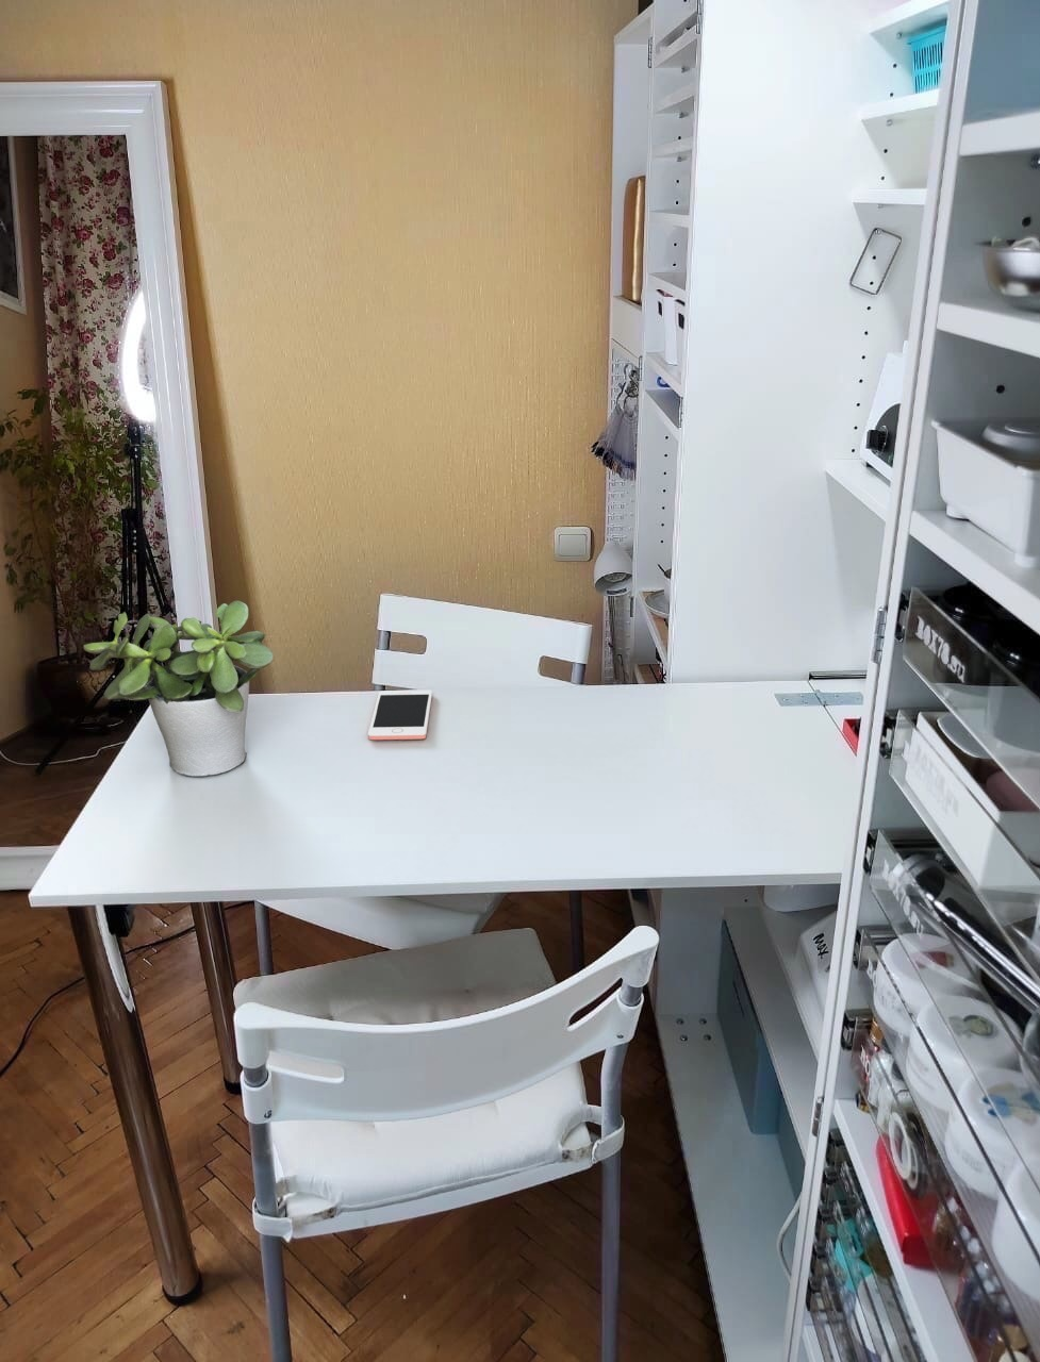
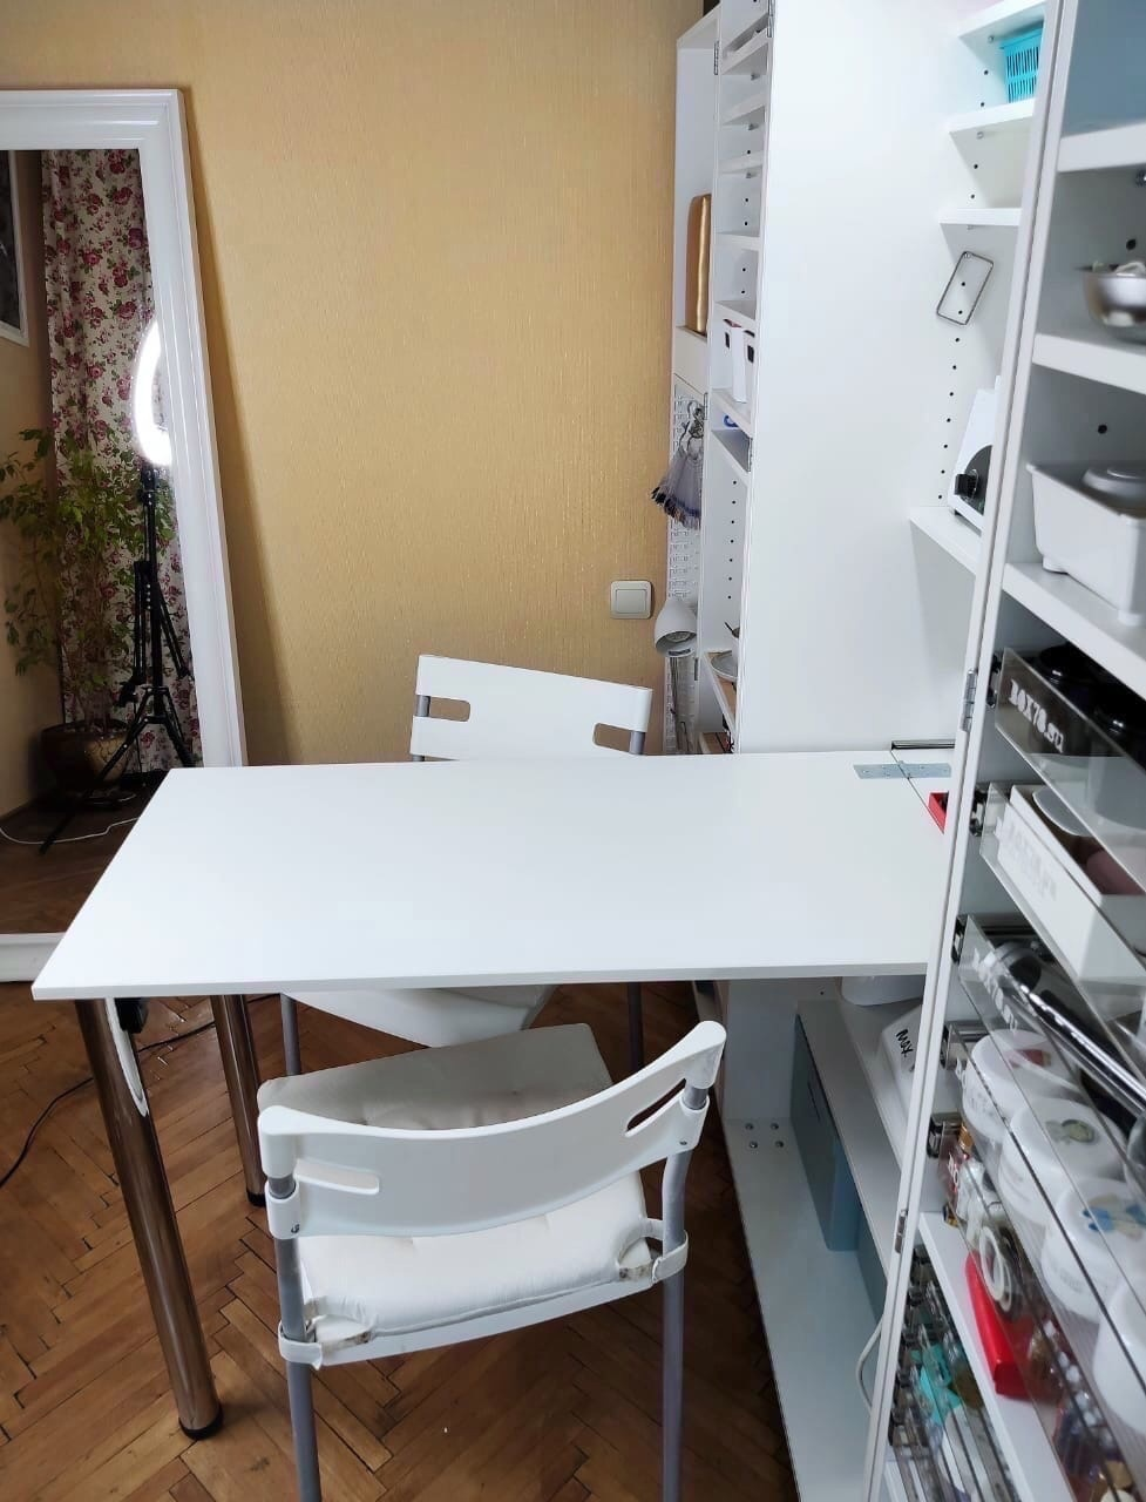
- cell phone [367,689,434,741]
- potted plant [82,599,274,778]
